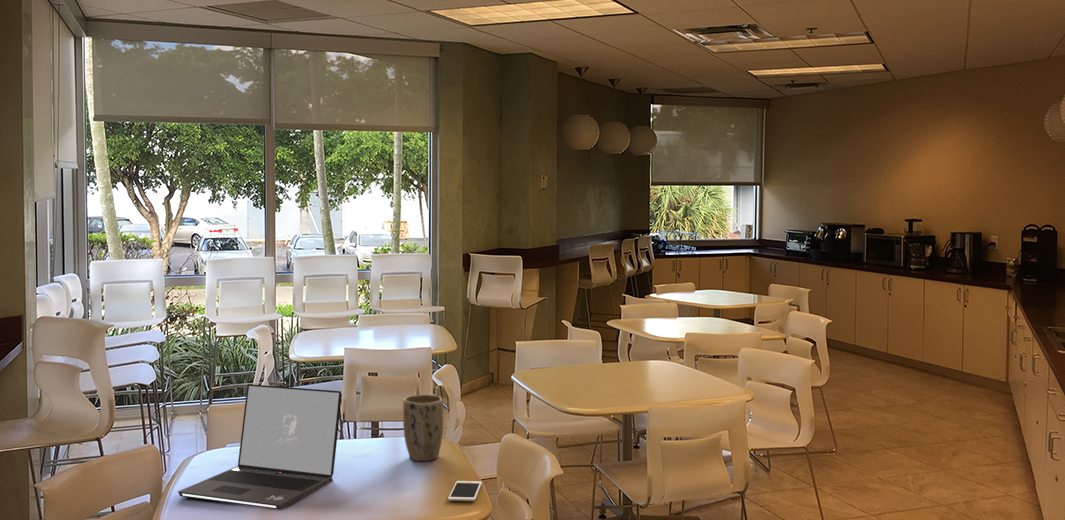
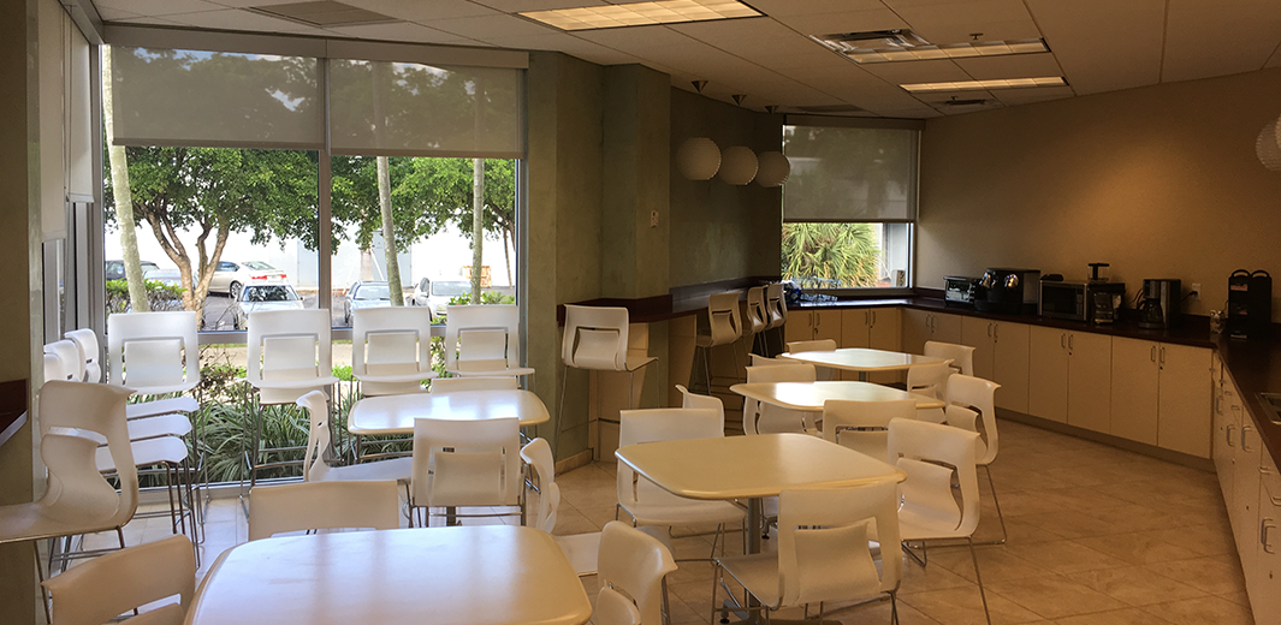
- plant pot [402,394,444,462]
- laptop [177,383,343,511]
- cell phone [447,480,483,502]
